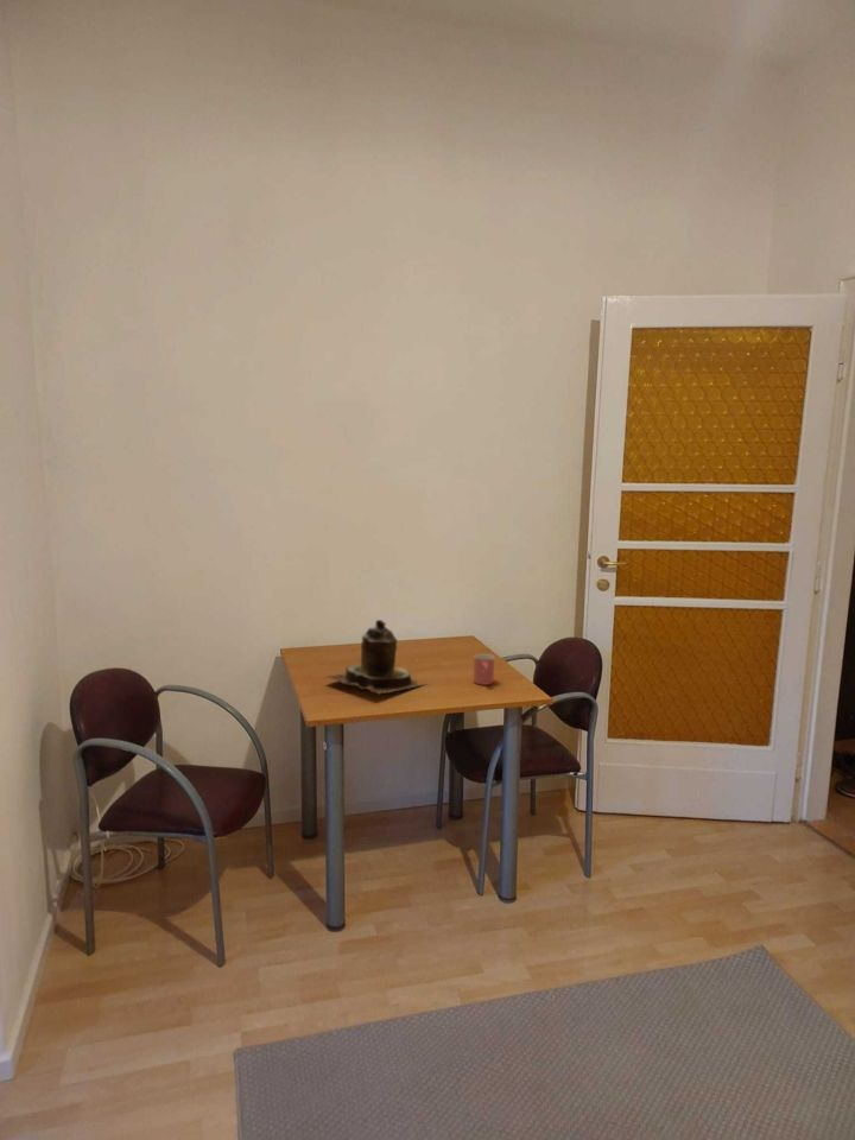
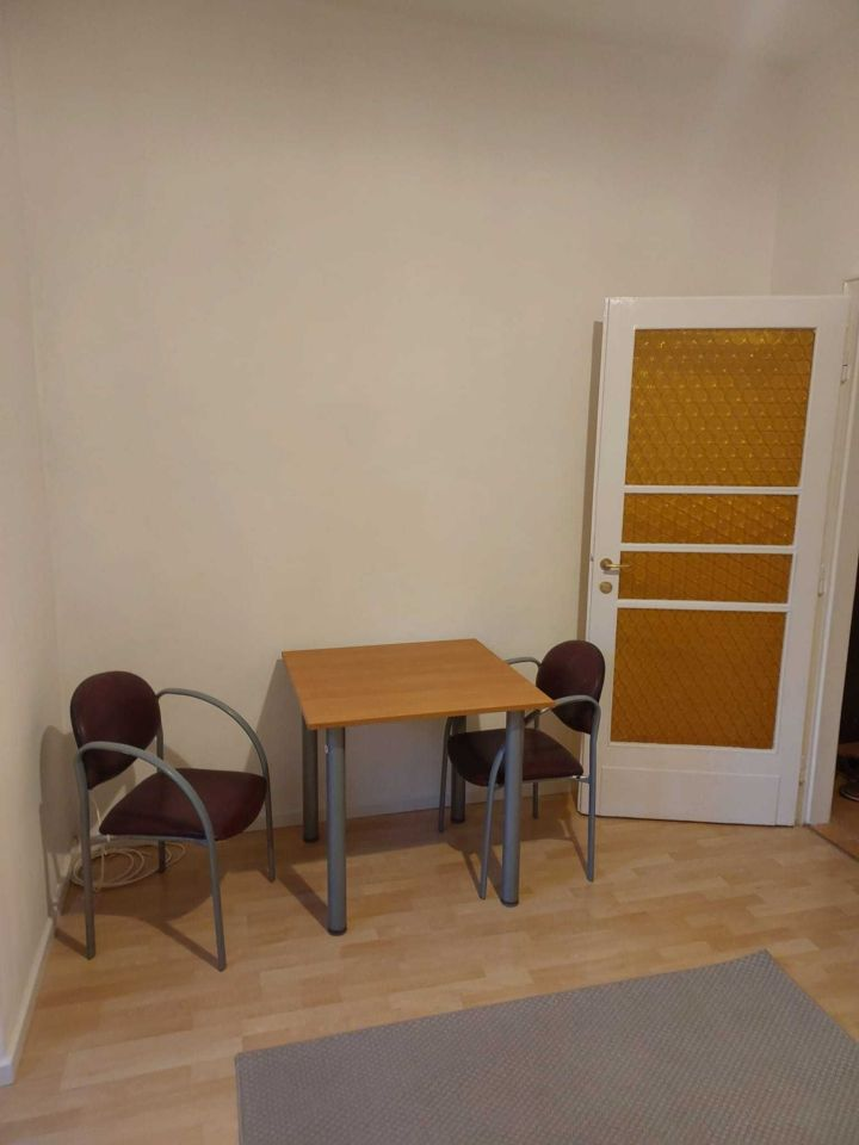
- cup [473,653,495,686]
- teapot [325,619,428,695]
